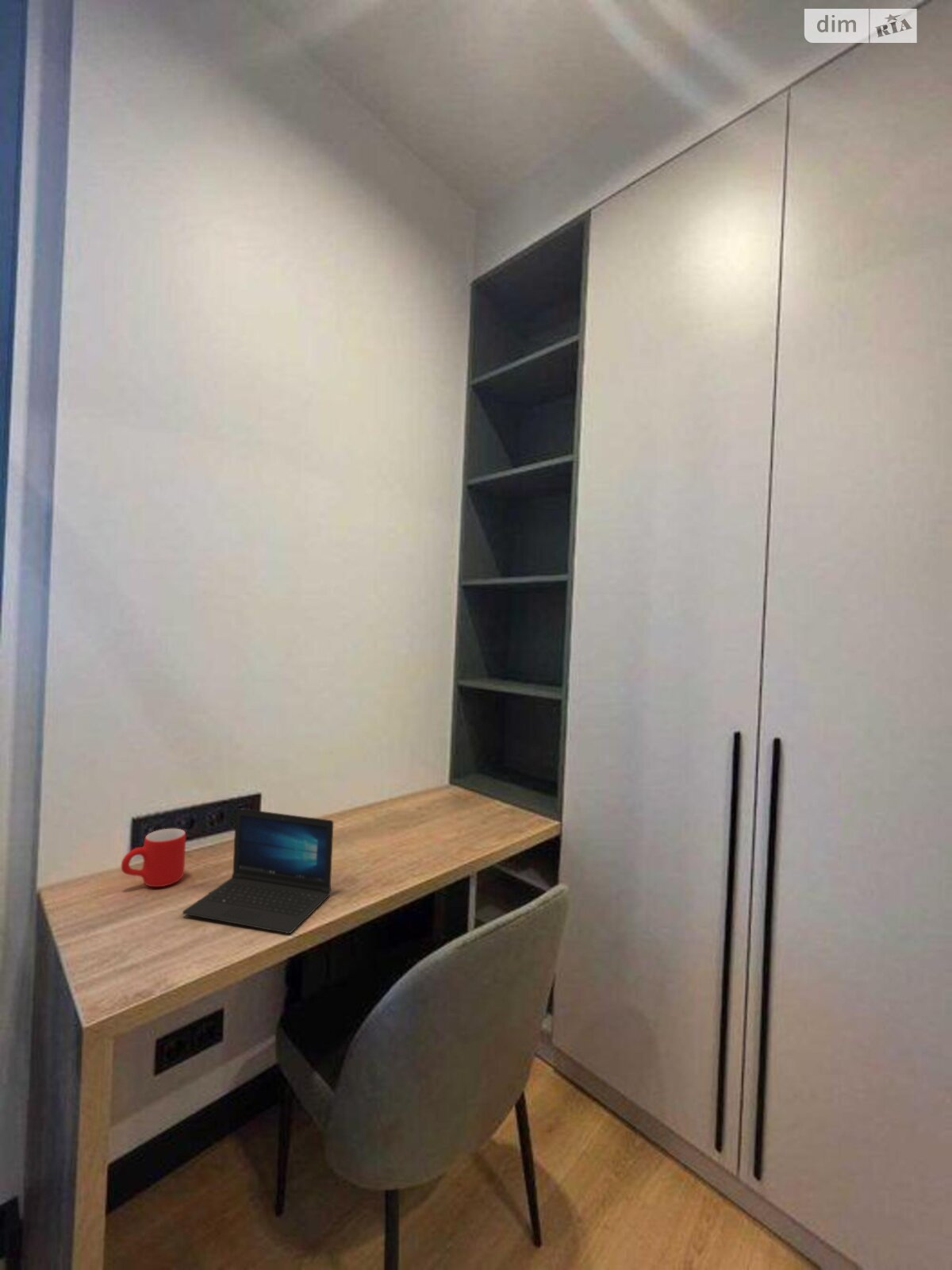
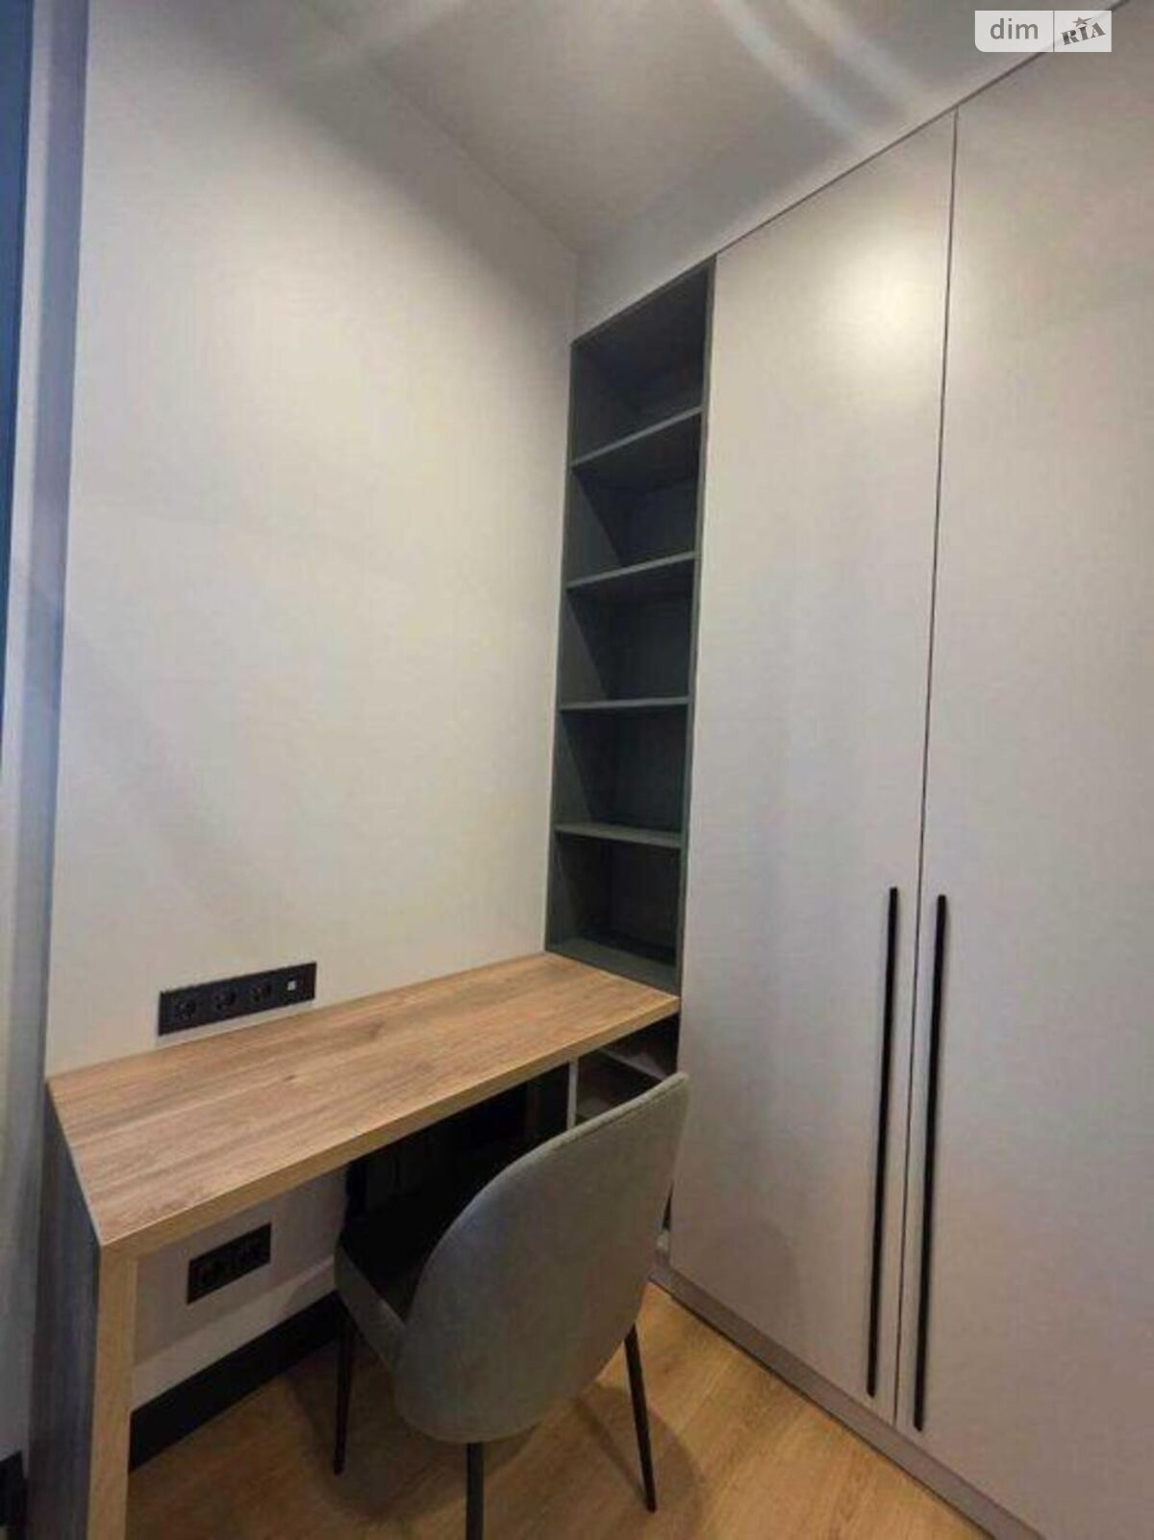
- laptop [182,807,334,934]
- mug [121,828,186,887]
